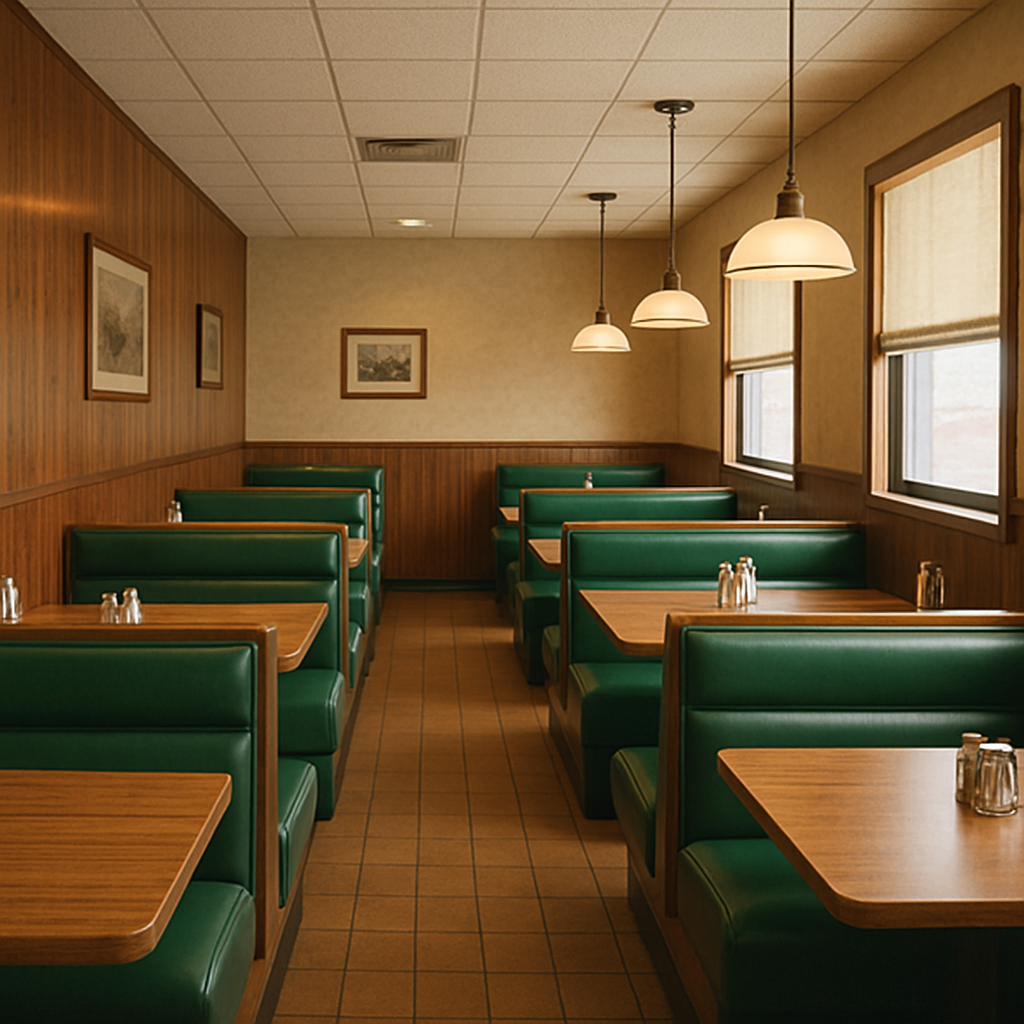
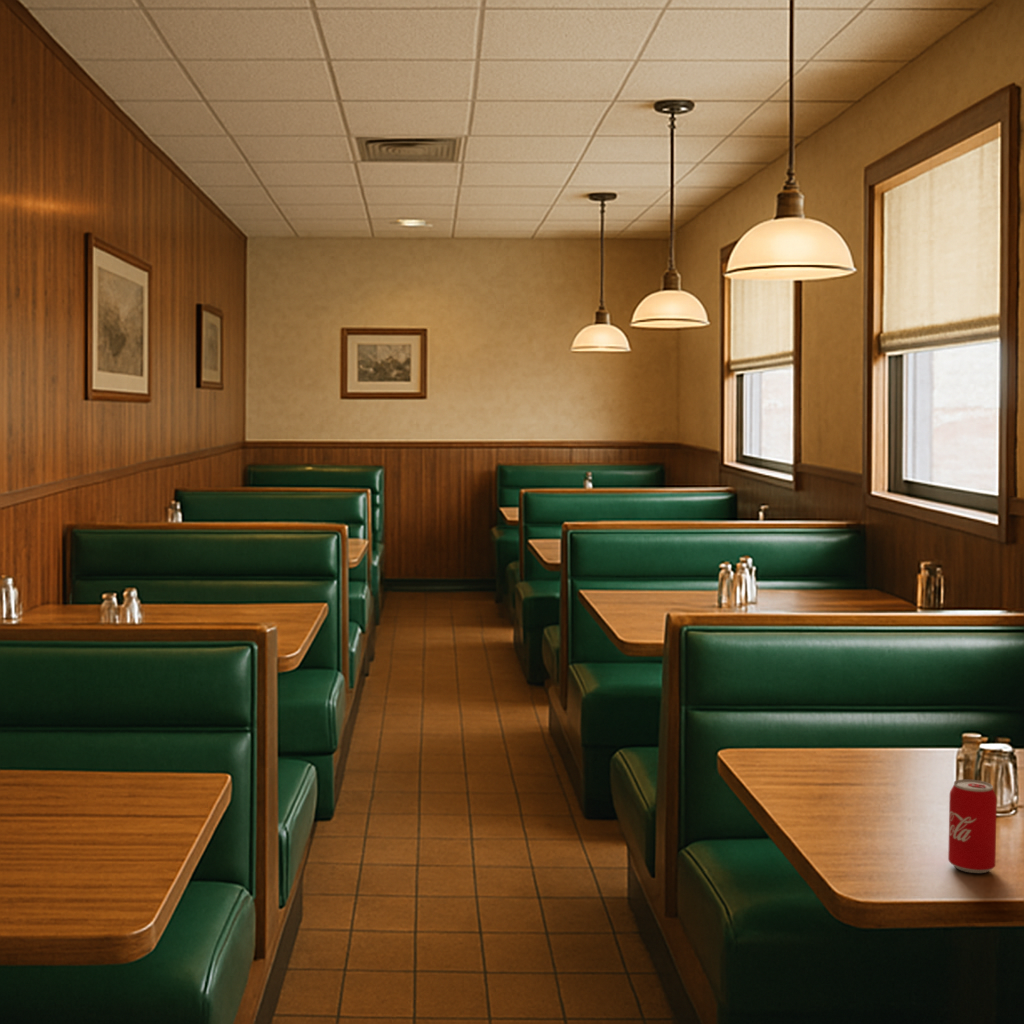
+ beverage can [947,778,998,874]
